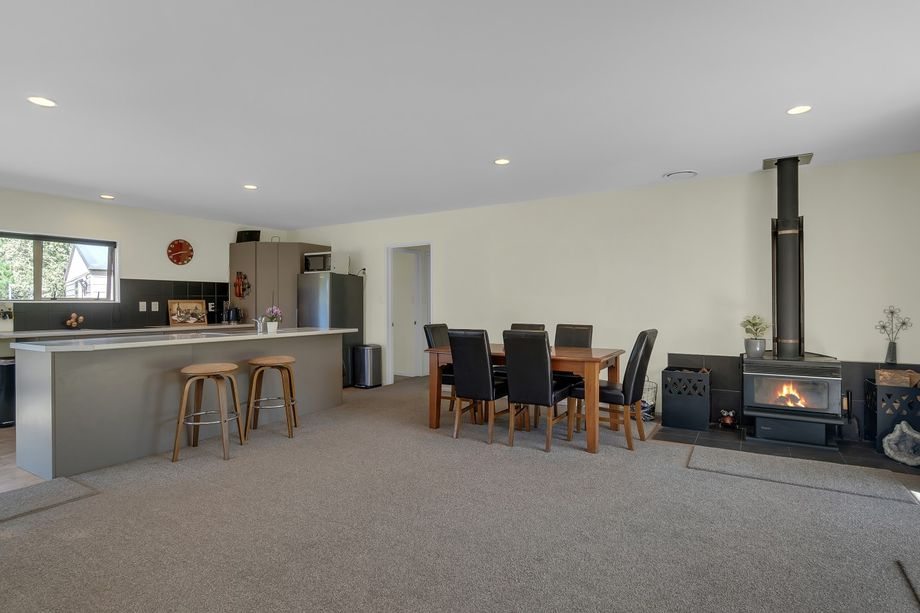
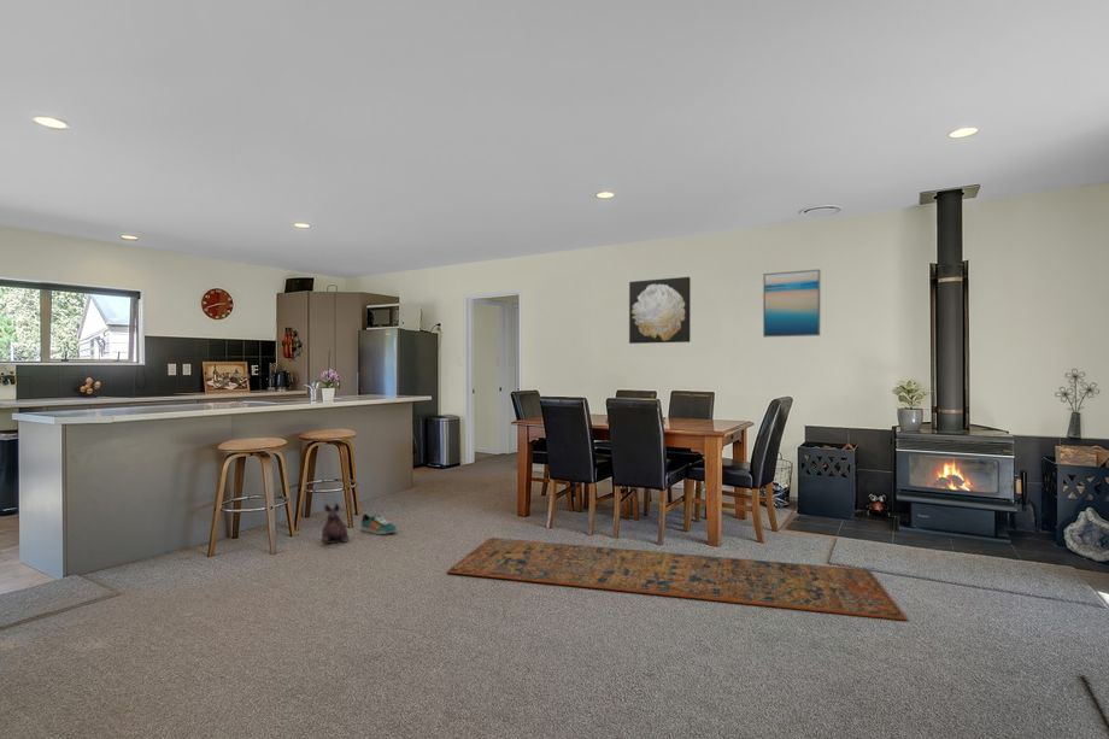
+ plush toy [319,503,350,545]
+ sneaker [359,512,398,535]
+ wall art [628,276,692,345]
+ rug [446,536,908,621]
+ wall art [762,268,822,339]
